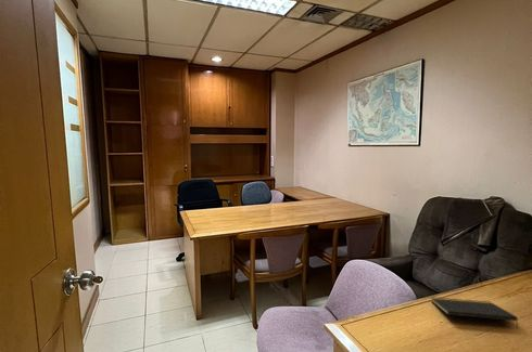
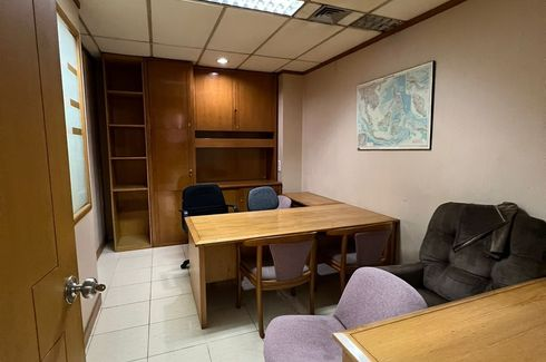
- notepad [429,296,519,329]
